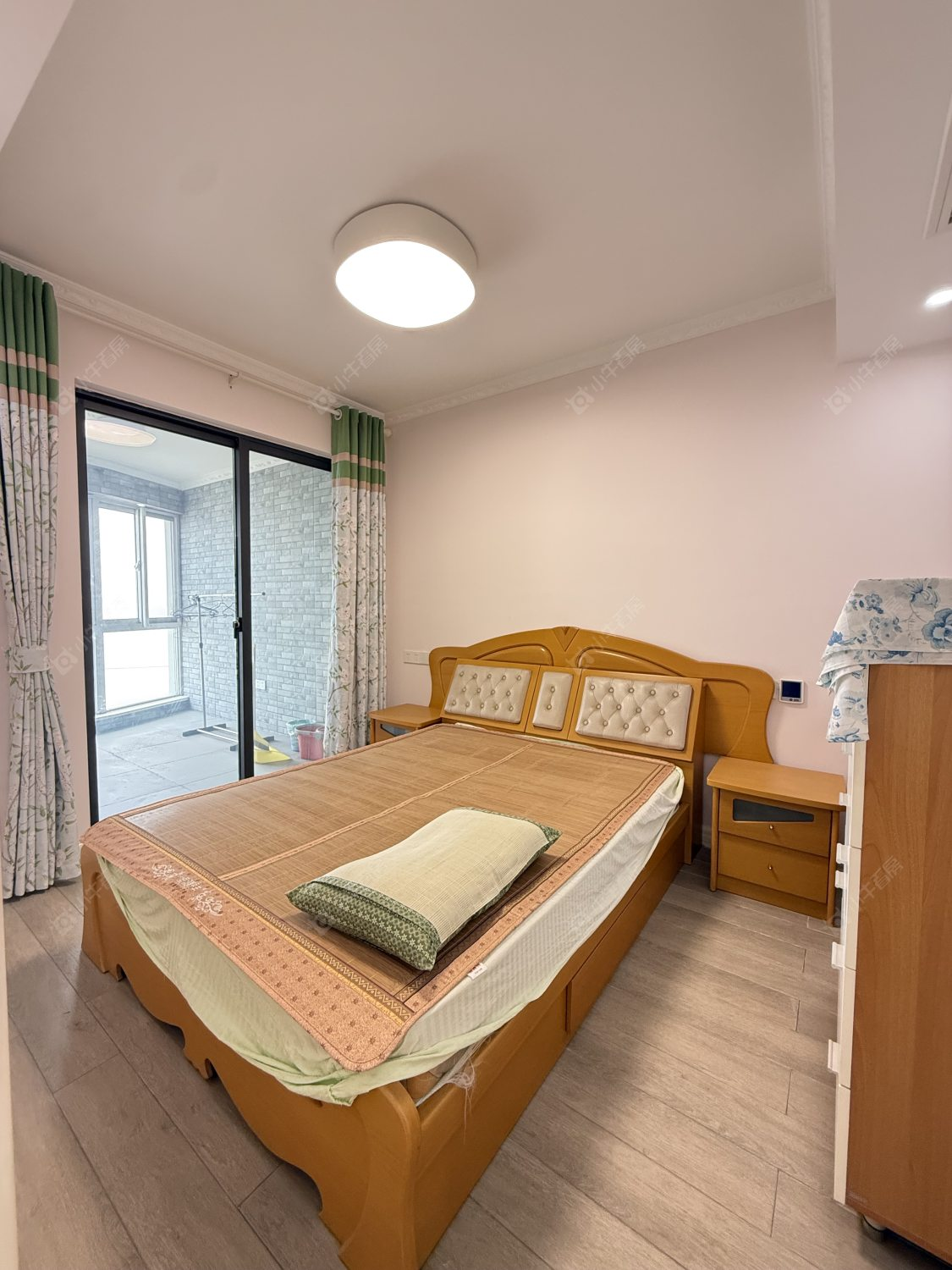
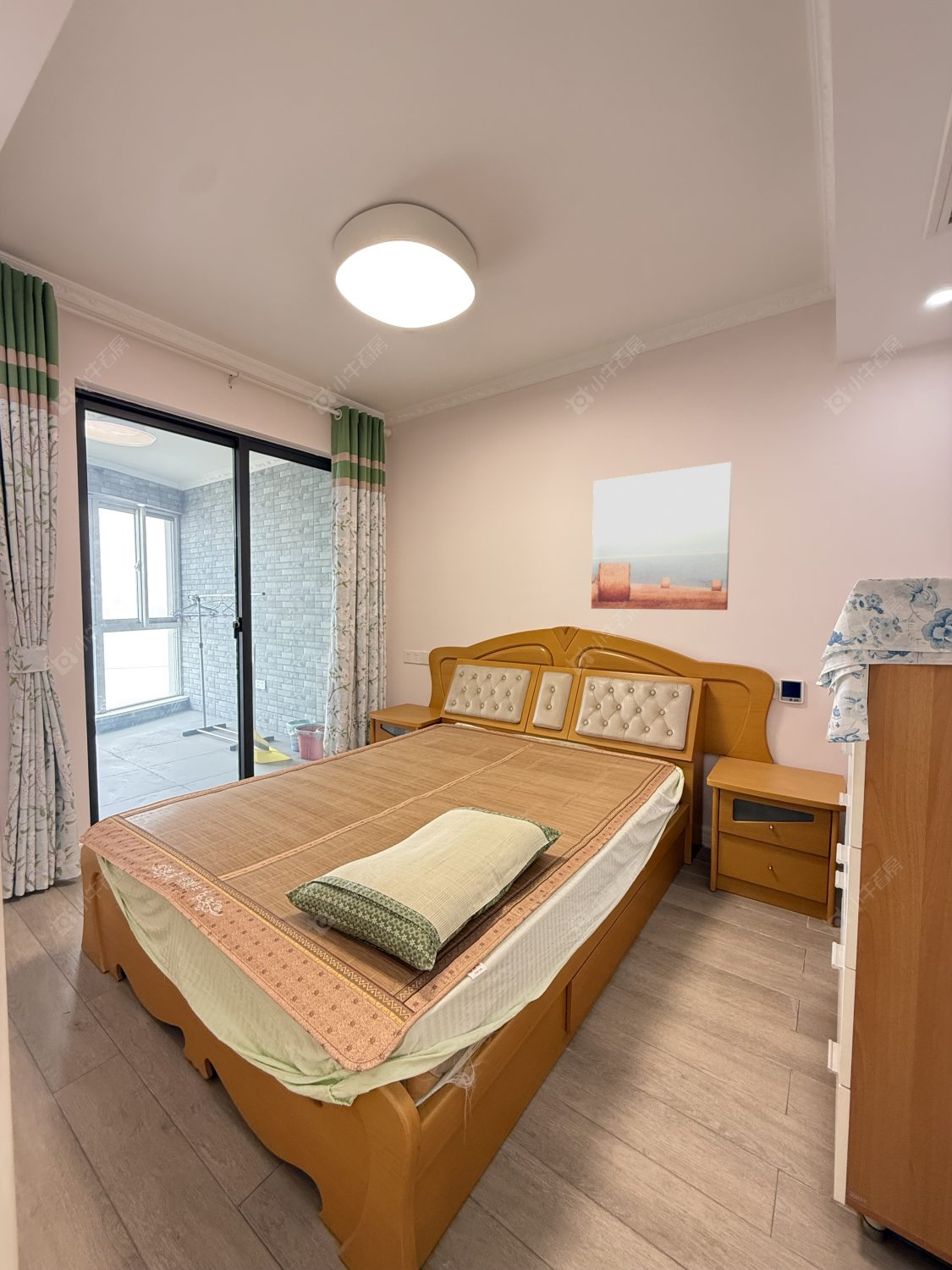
+ wall art [591,461,734,610]
